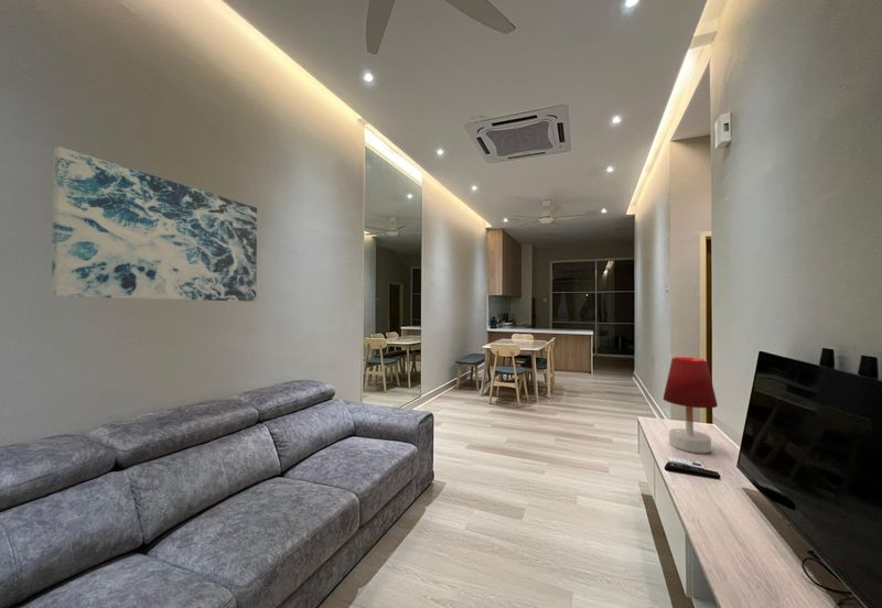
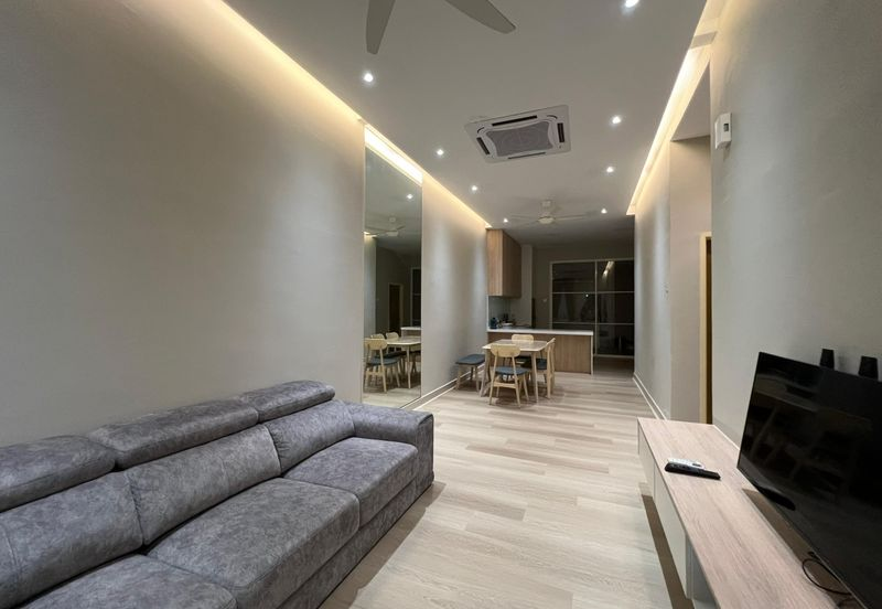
- wall art [51,145,258,303]
- table lamp [662,356,719,454]
